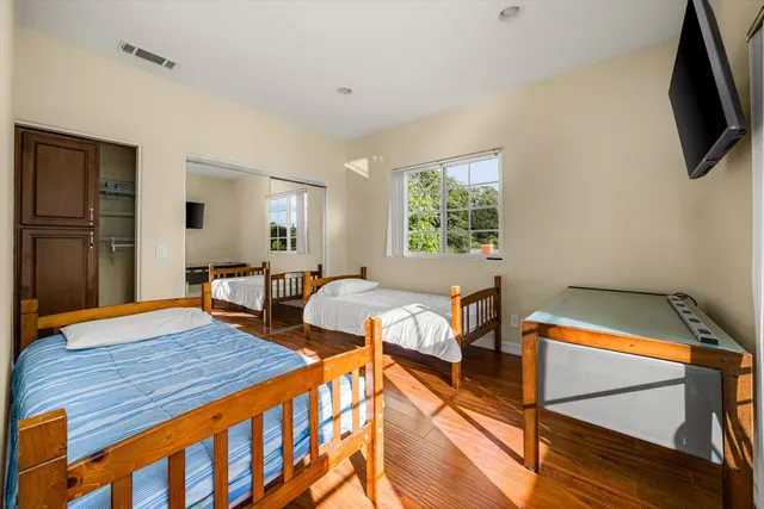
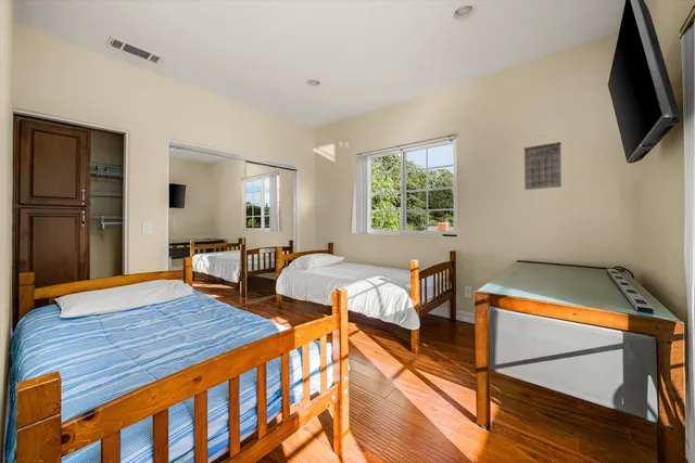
+ calendar [523,134,563,191]
